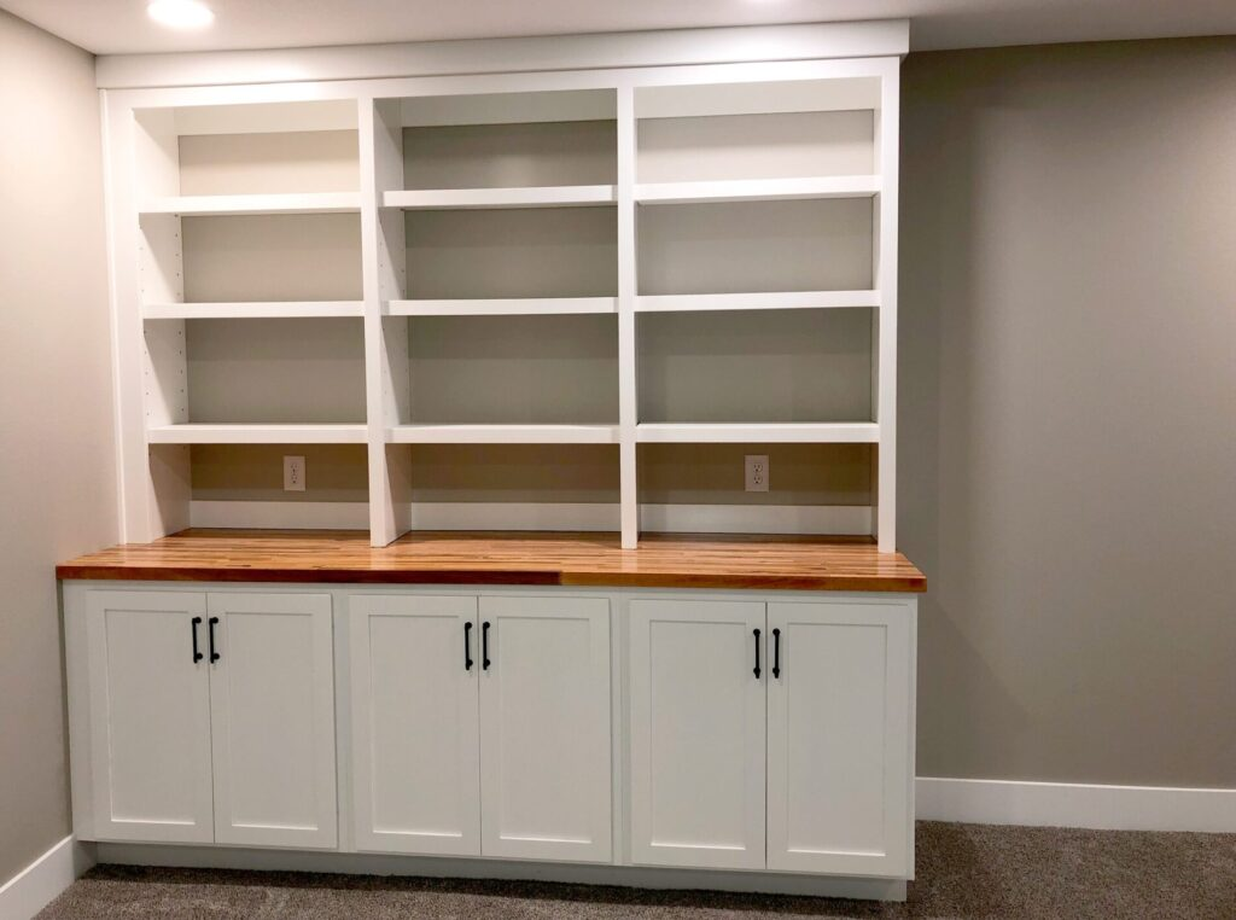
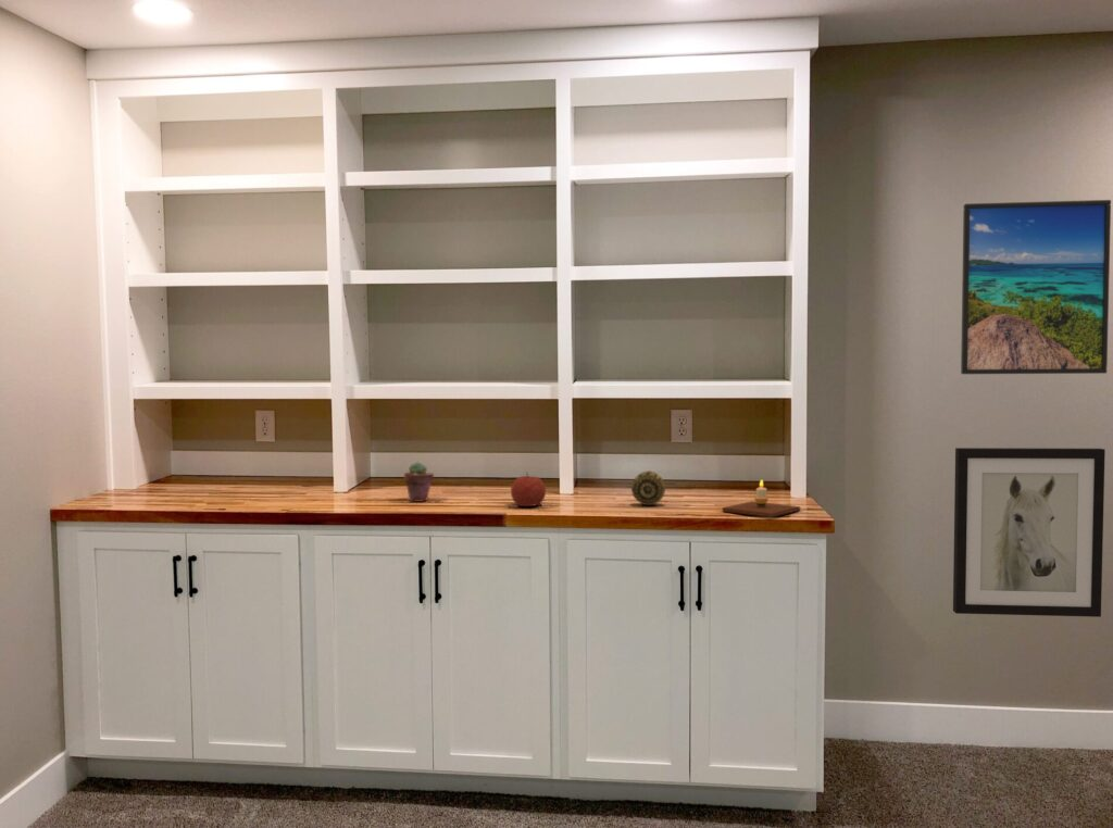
+ wall art [952,447,1106,618]
+ decorative ball [630,471,666,506]
+ potted succulent [403,461,435,502]
+ fruit [510,472,547,507]
+ candle [722,479,801,518]
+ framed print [960,199,1112,375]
